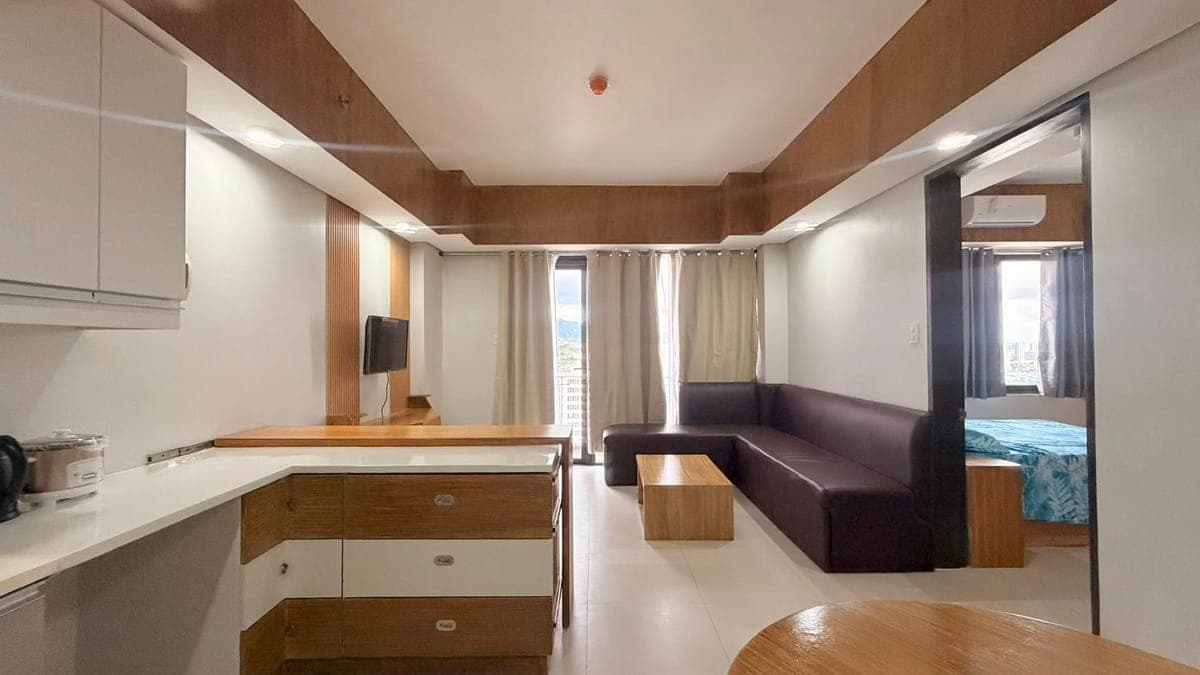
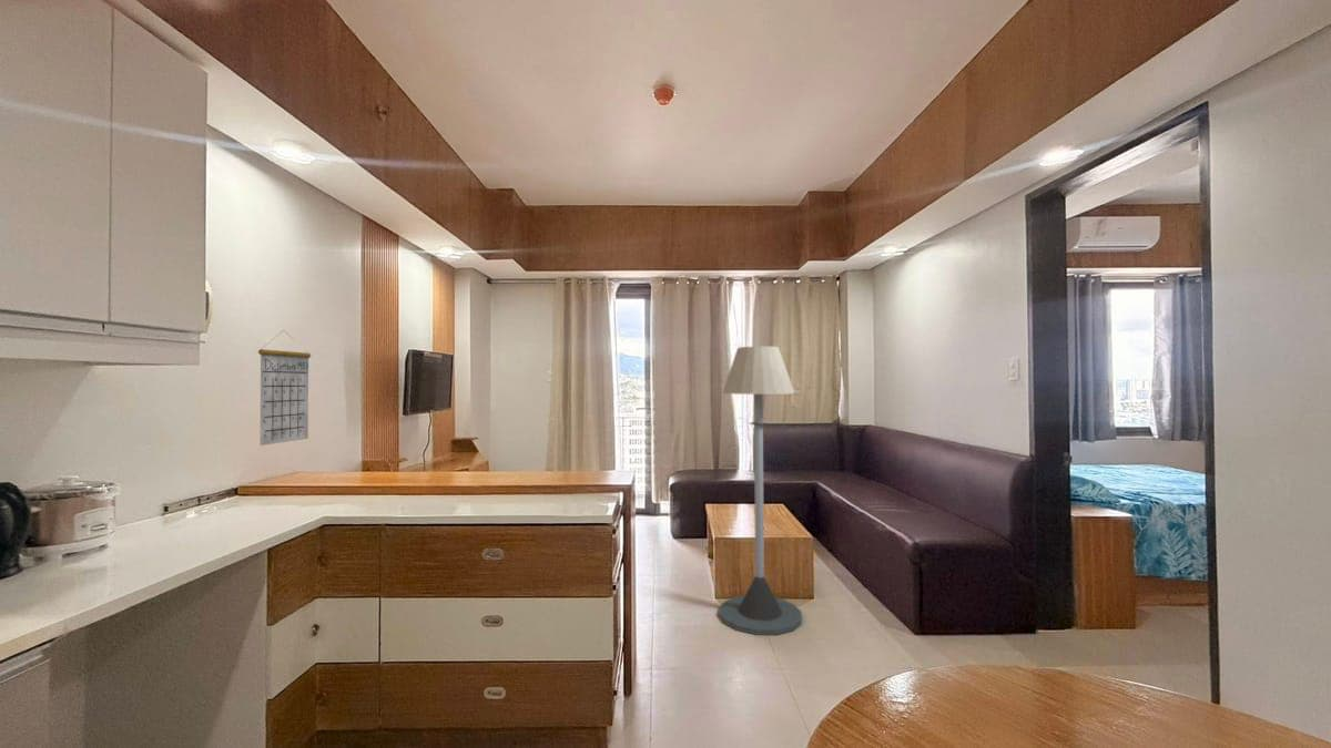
+ calendar [257,329,312,447]
+ floor lamp [718,346,803,636]
